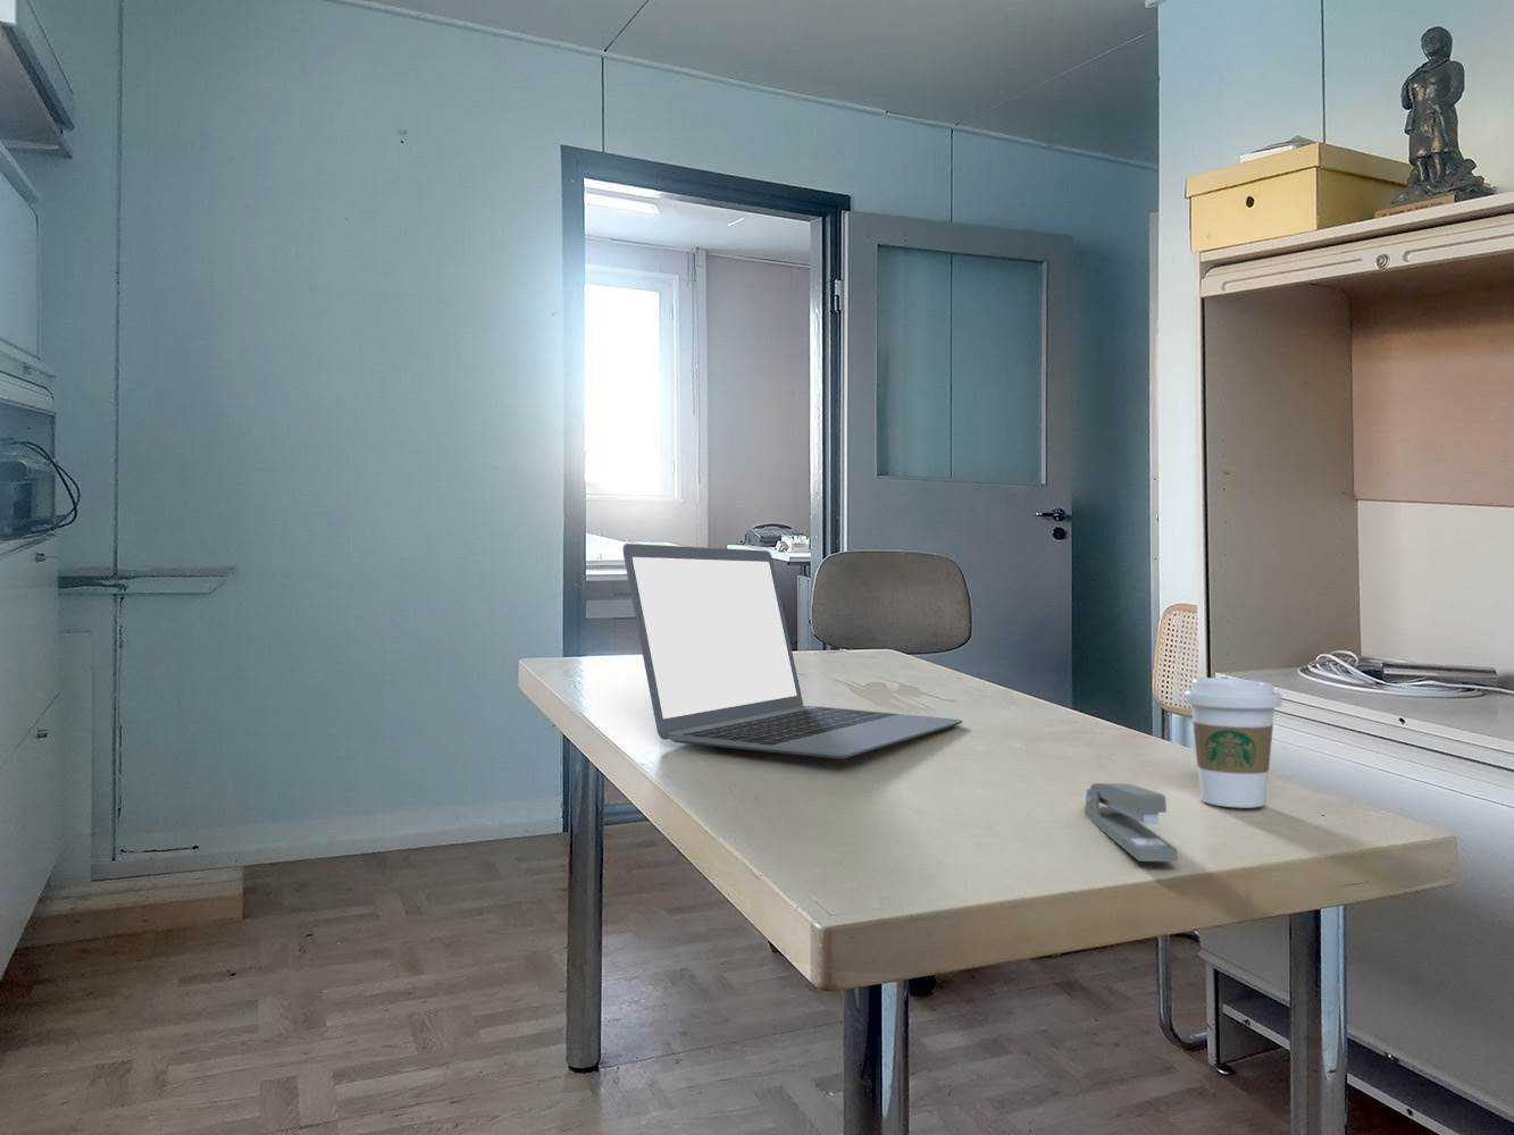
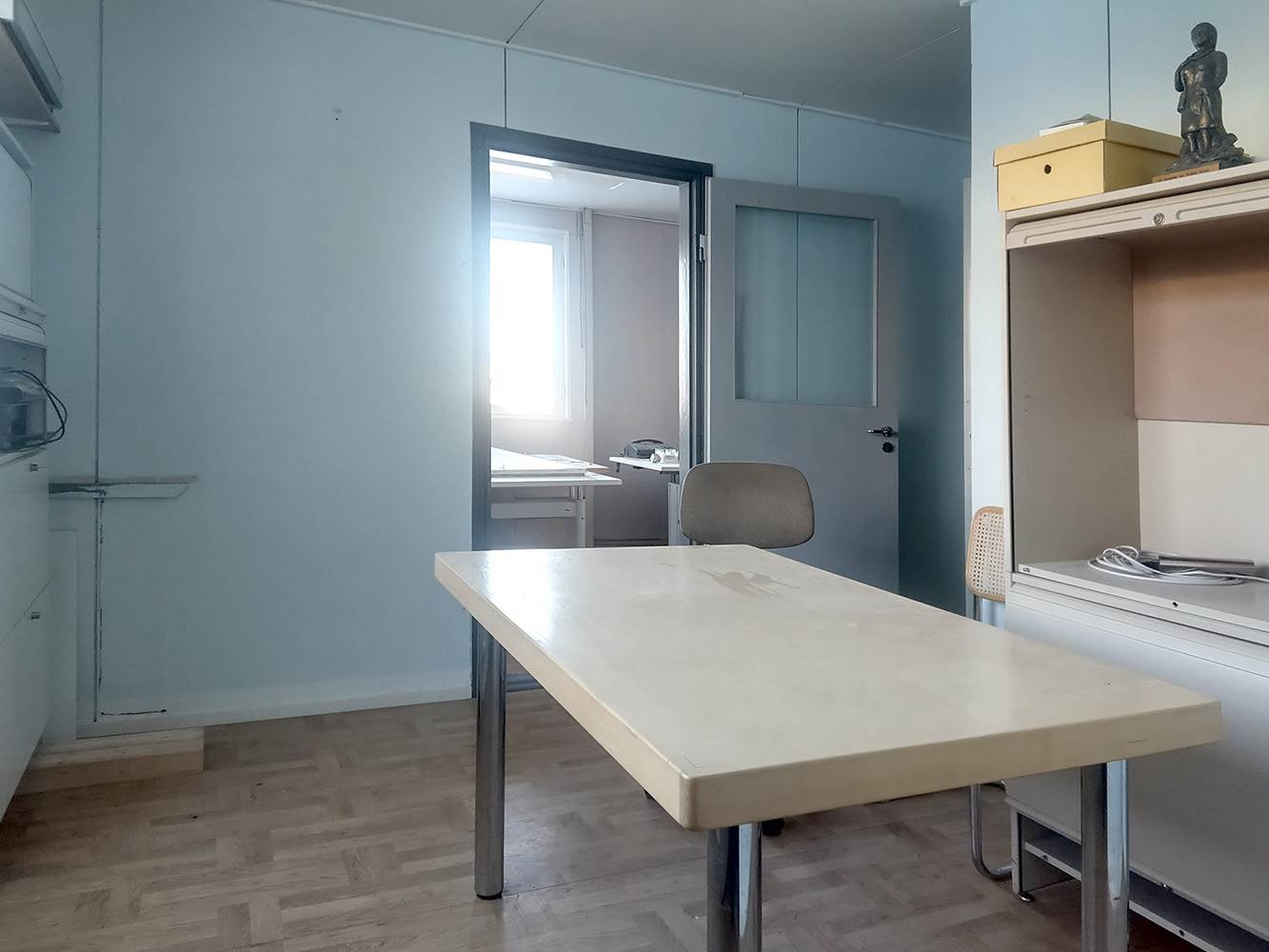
- coffee cup [1184,676,1283,810]
- stapler [1083,782,1179,863]
- laptop [622,542,963,761]
